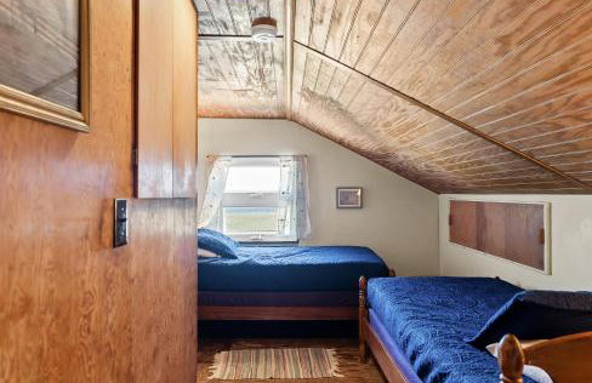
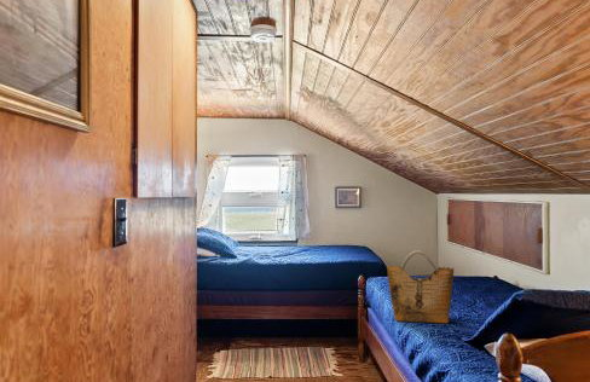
+ grocery bag [386,249,455,324]
